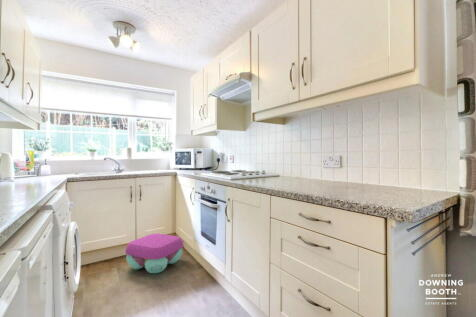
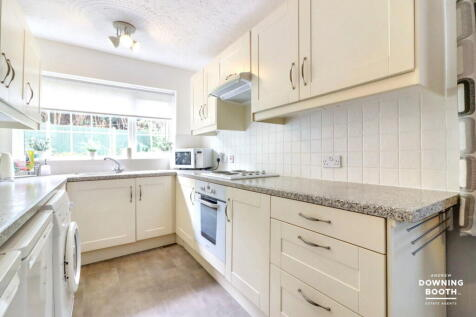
- stool [124,233,184,274]
